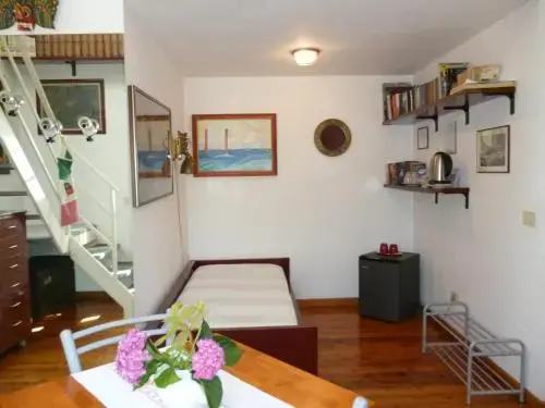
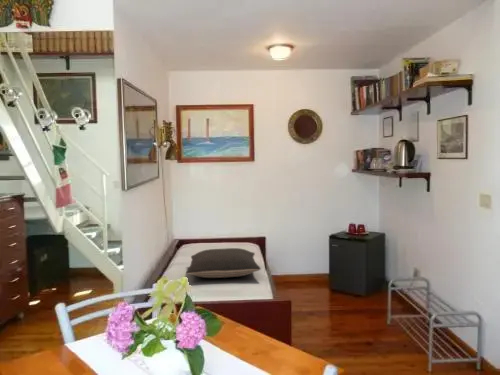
+ pillow [185,247,262,279]
